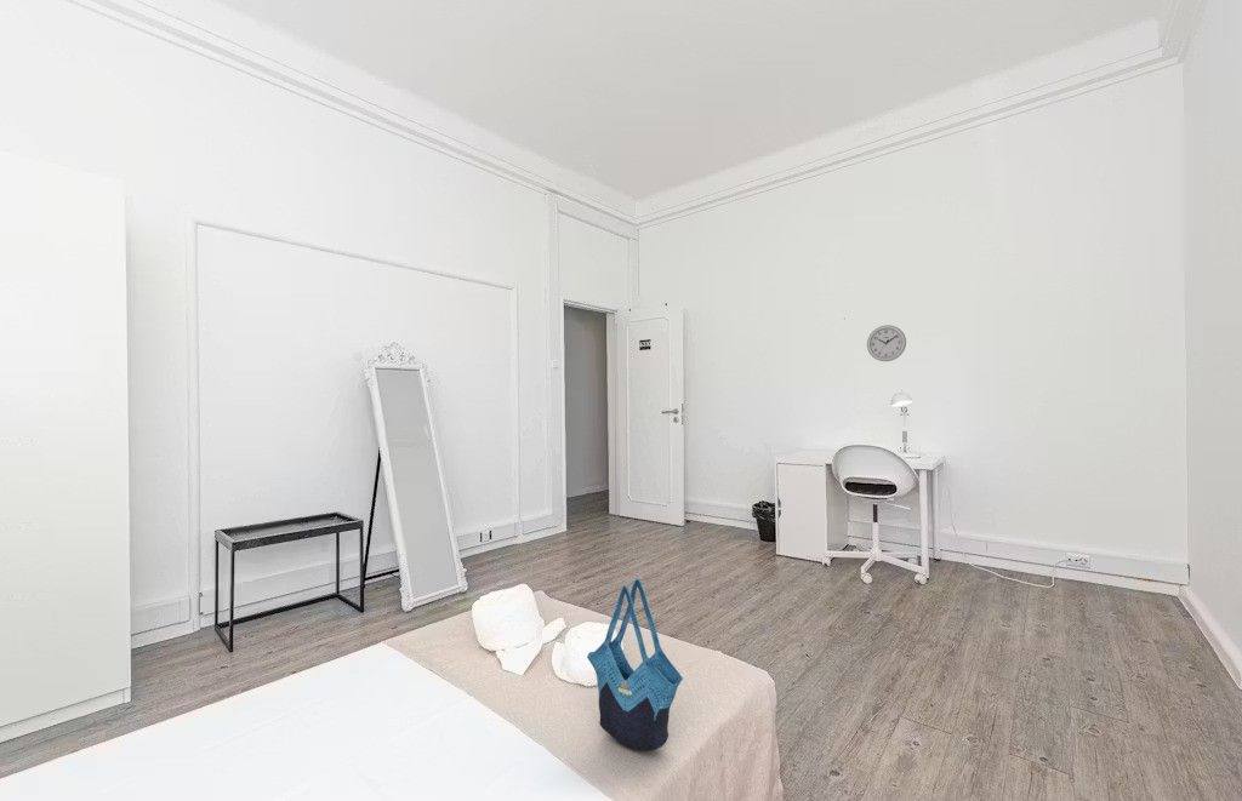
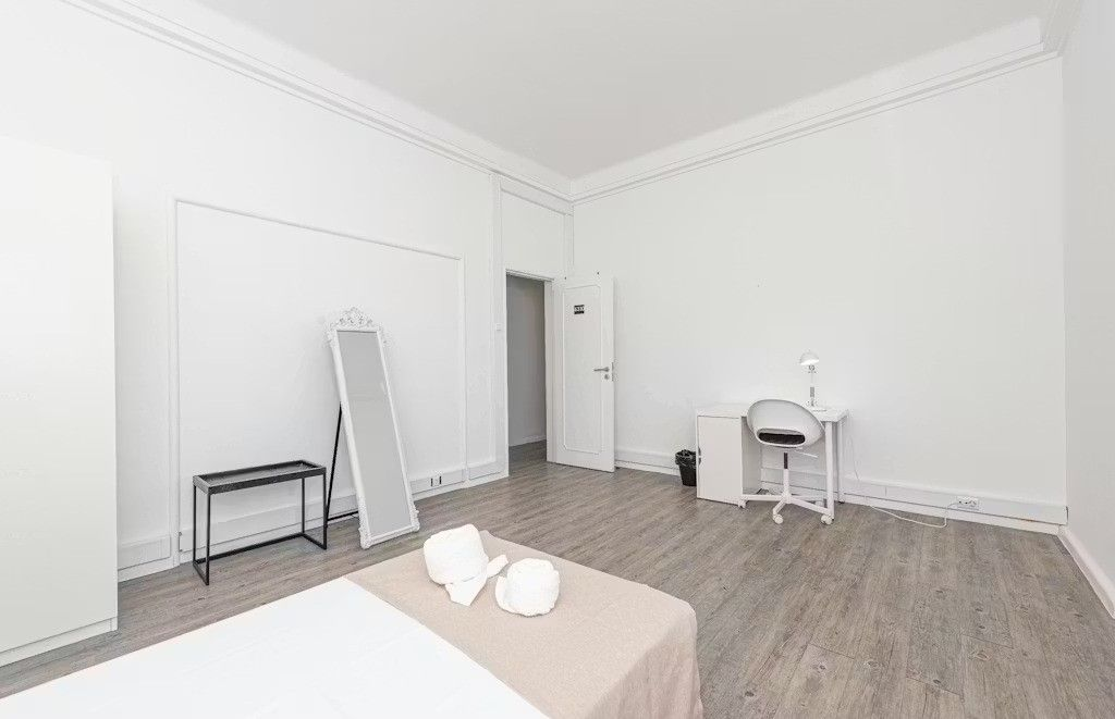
- tote bag [586,577,684,751]
- wall clock [866,324,907,362]
